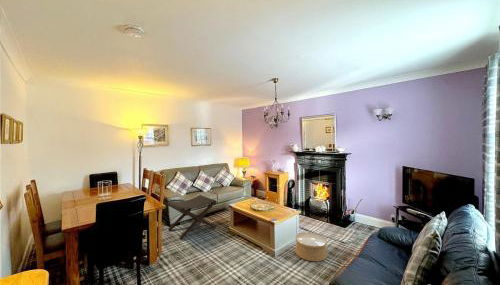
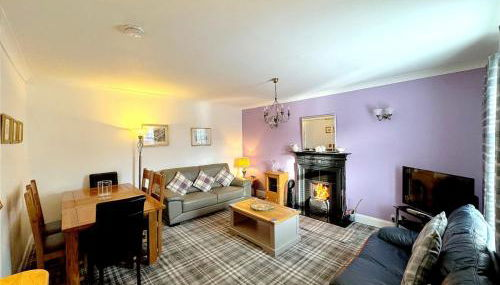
- footstool [166,194,218,240]
- woven basket [294,232,328,262]
